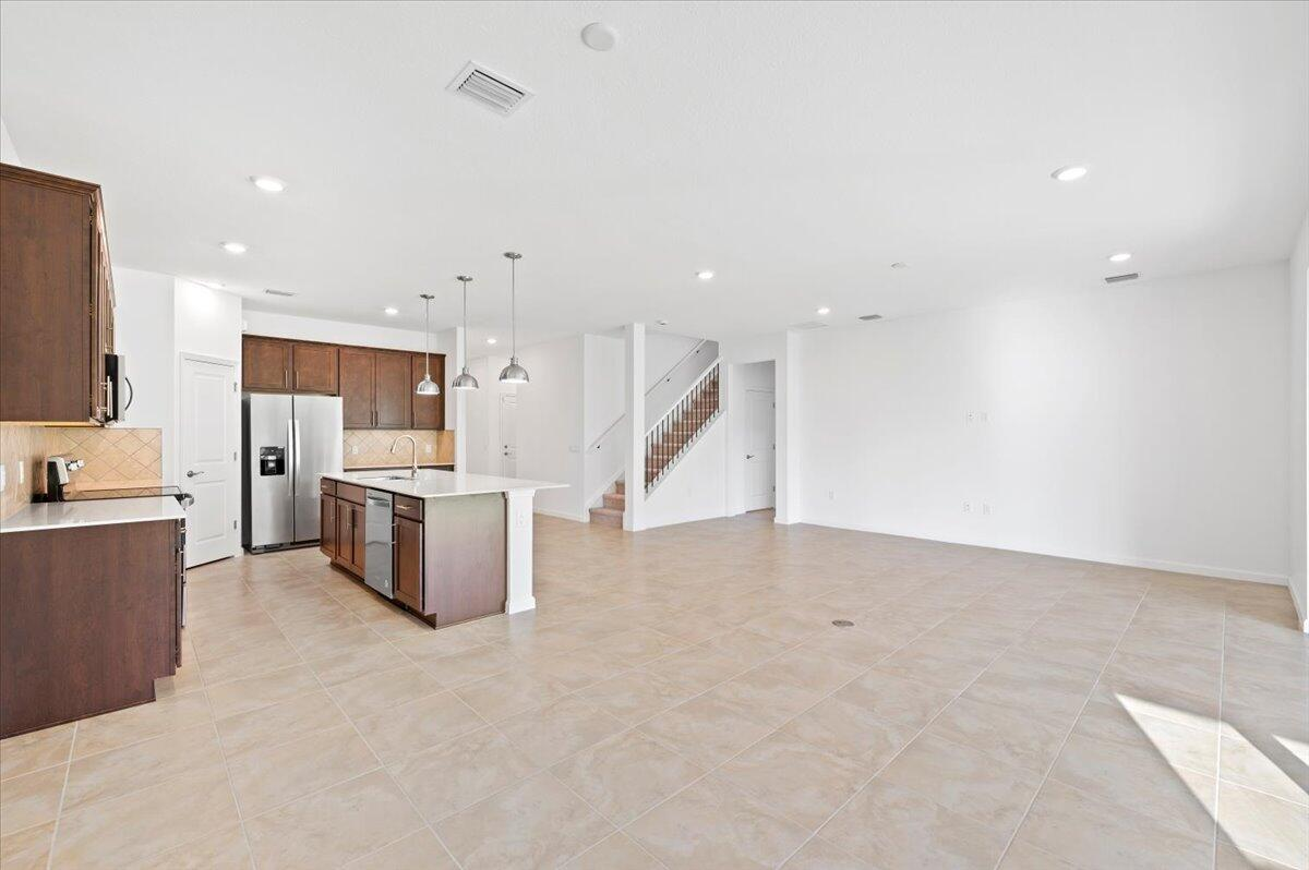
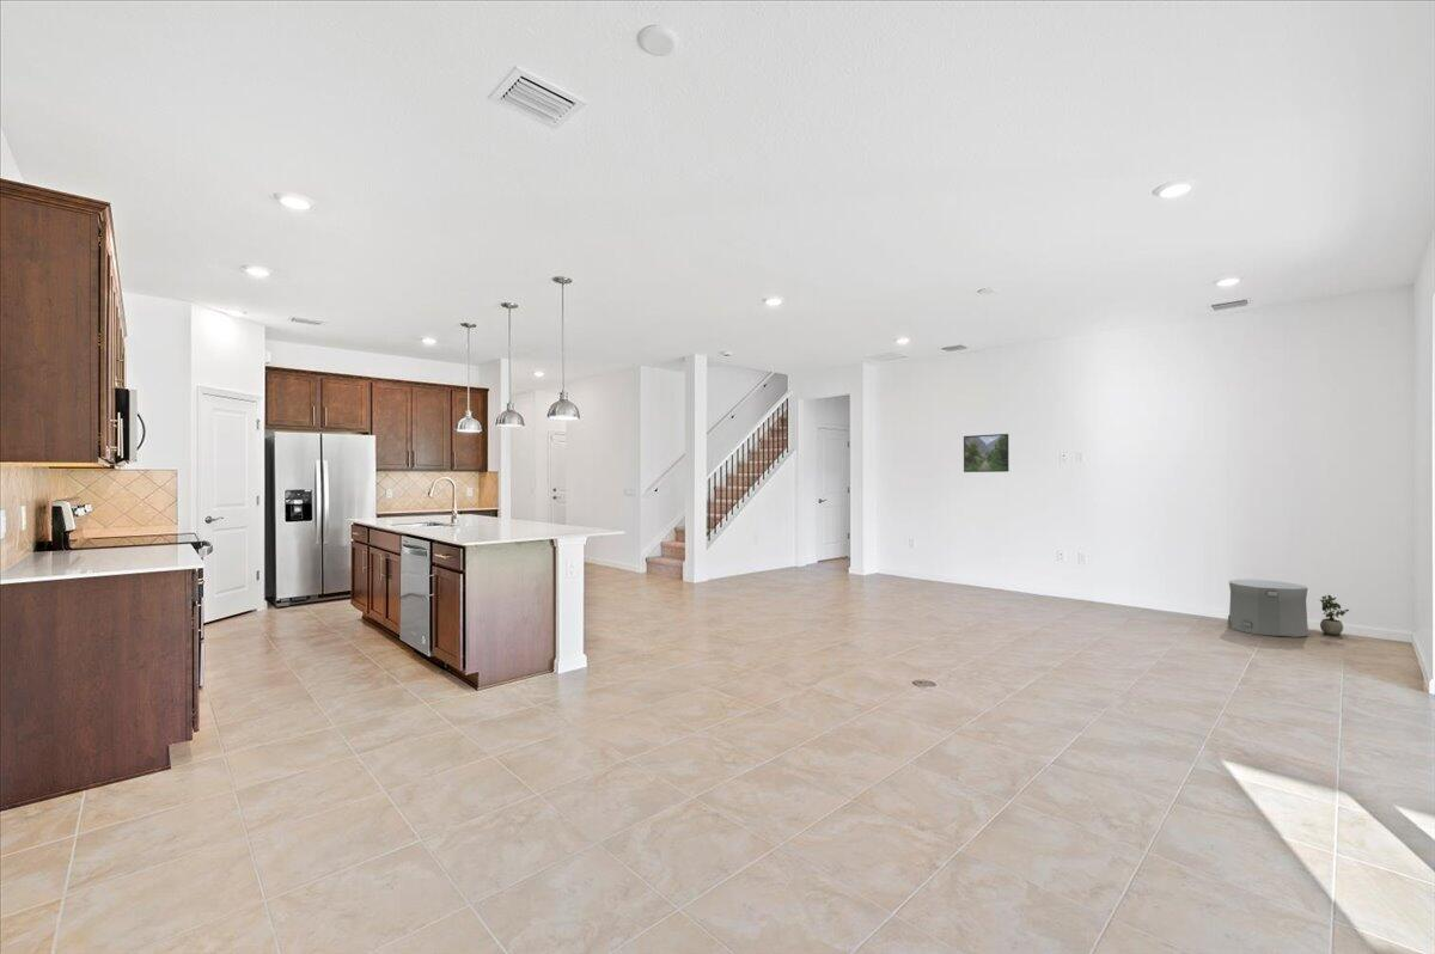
+ trash can [1226,579,1309,638]
+ potted plant [1319,594,1350,637]
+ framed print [963,433,1010,473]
